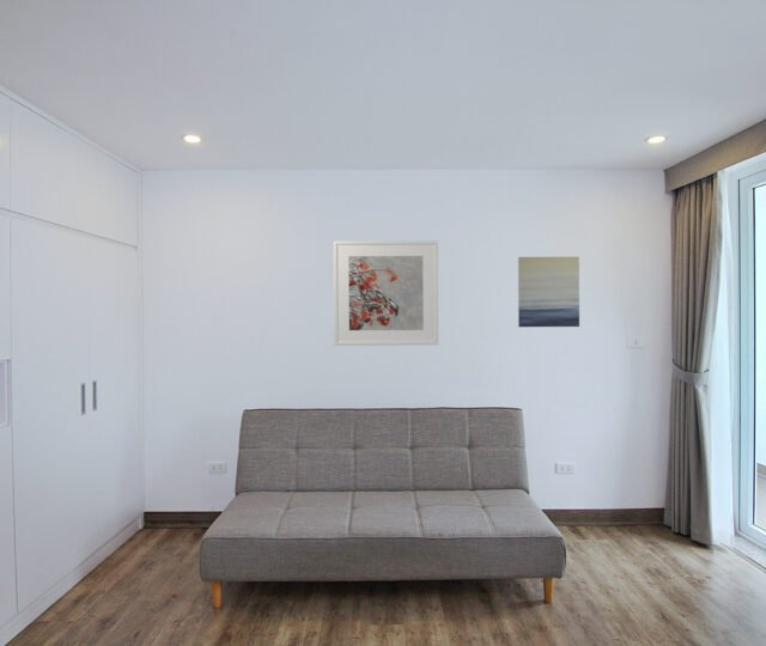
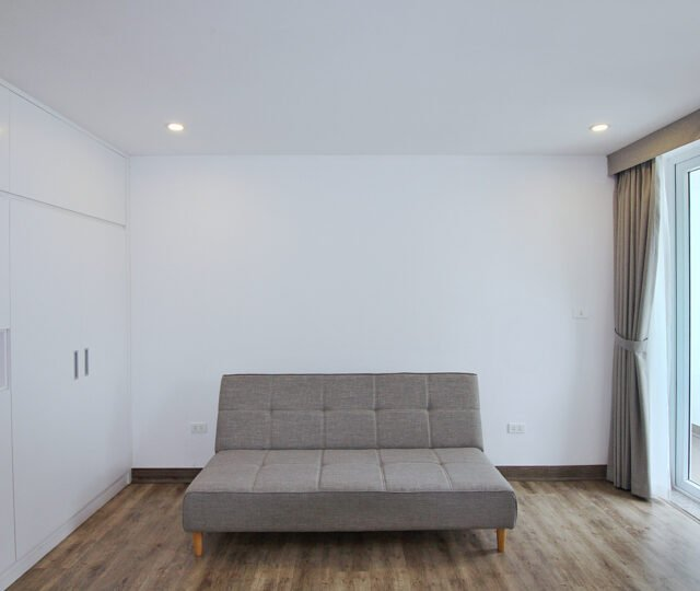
- wall art [517,256,580,328]
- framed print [333,239,439,347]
